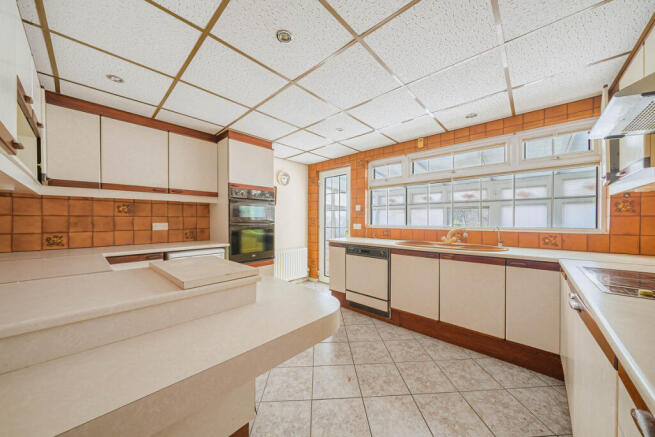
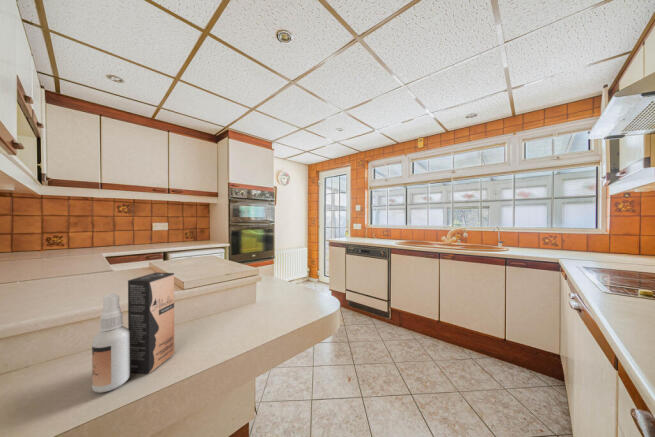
+ spray bottle [91,272,175,393]
